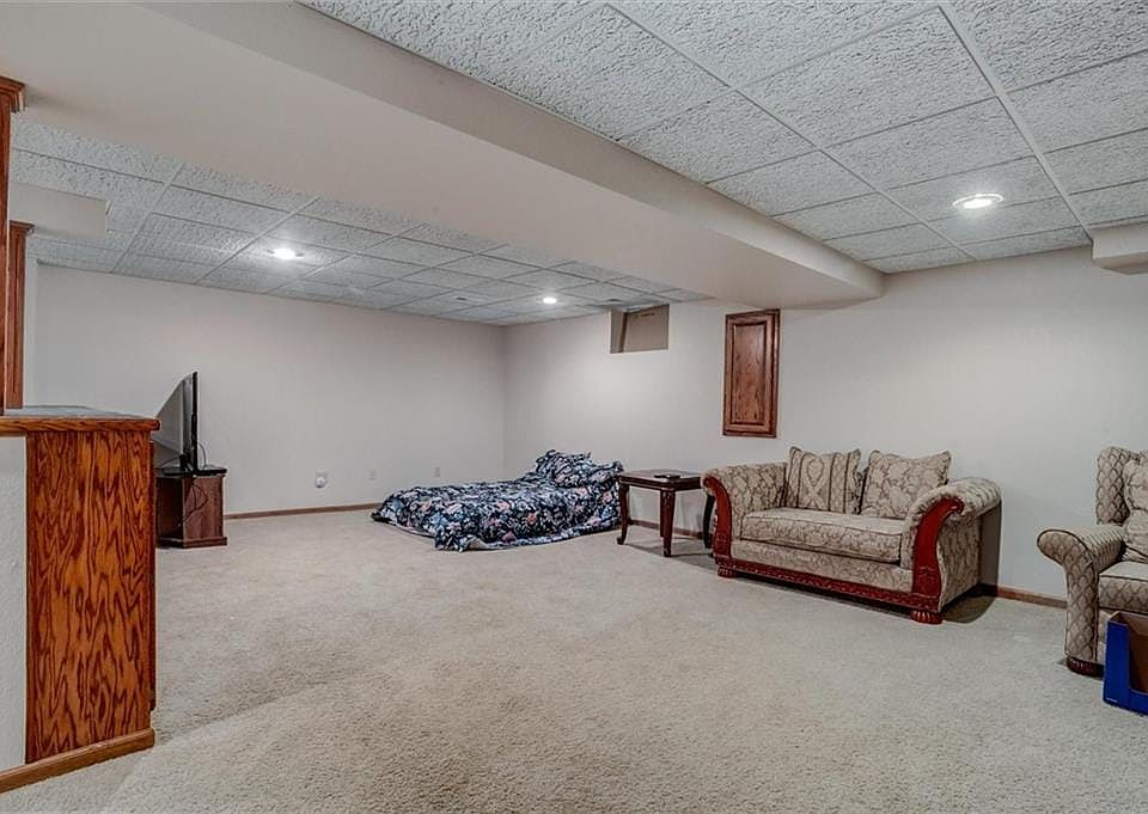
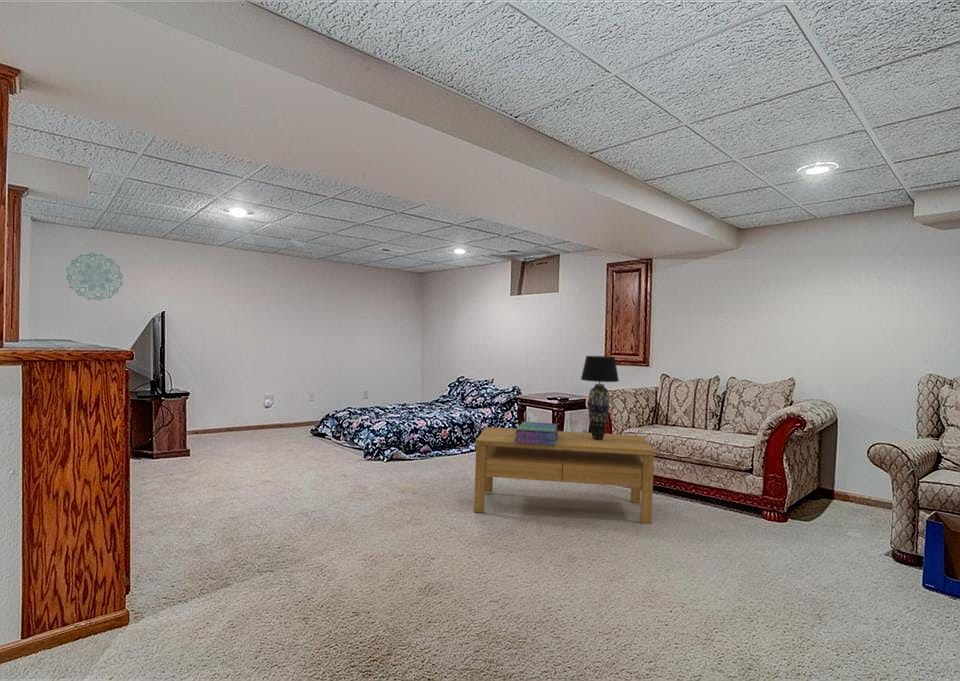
+ stack of books [515,421,559,446]
+ coffee table [473,426,655,525]
+ table lamp [580,355,620,440]
+ wall decoration [65,252,124,302]
